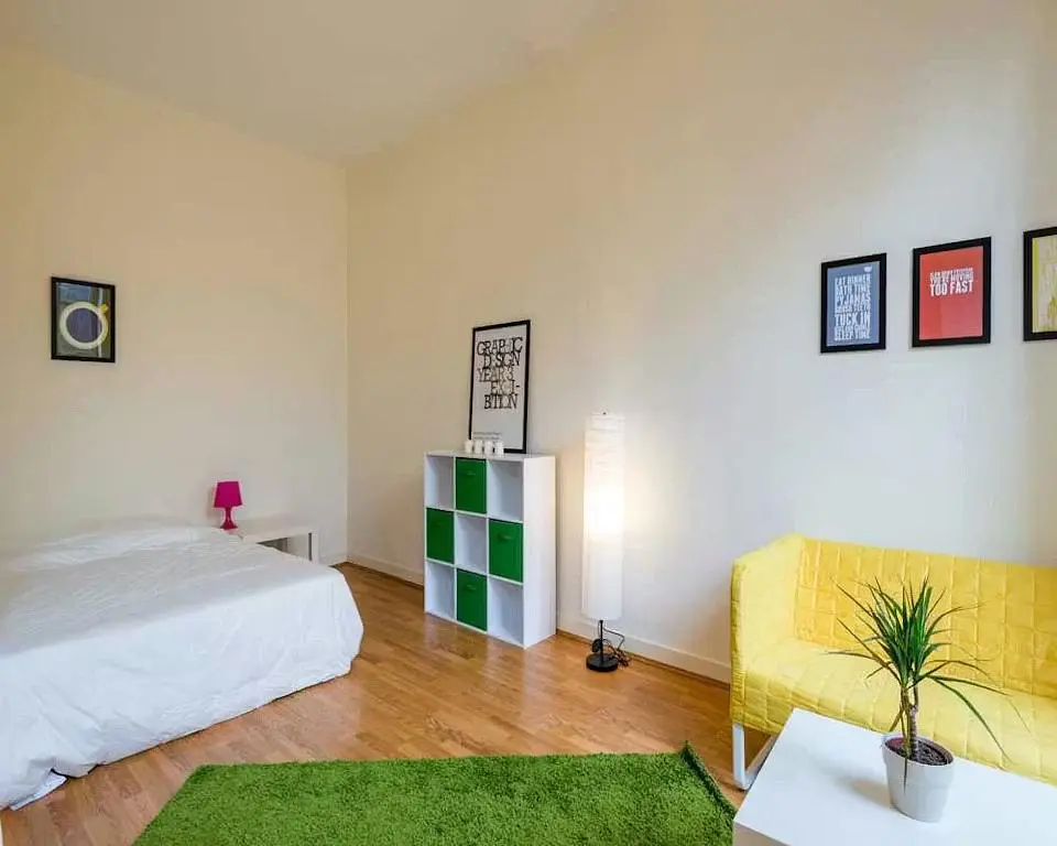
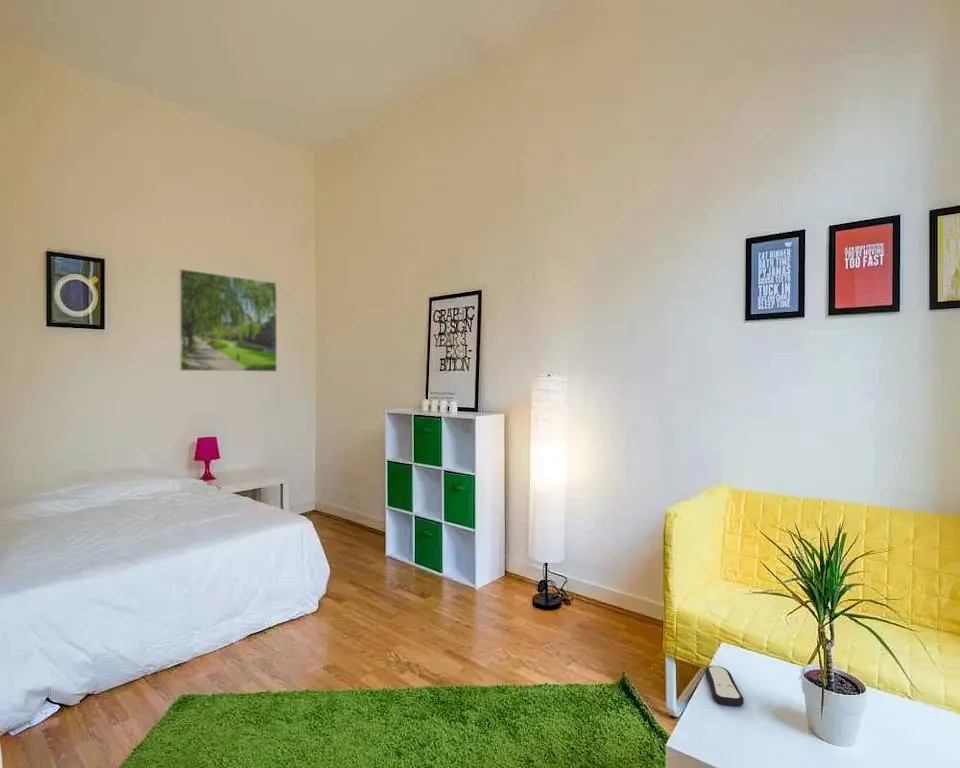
+ remote control [704,665,745,707]
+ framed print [177,268,278,373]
